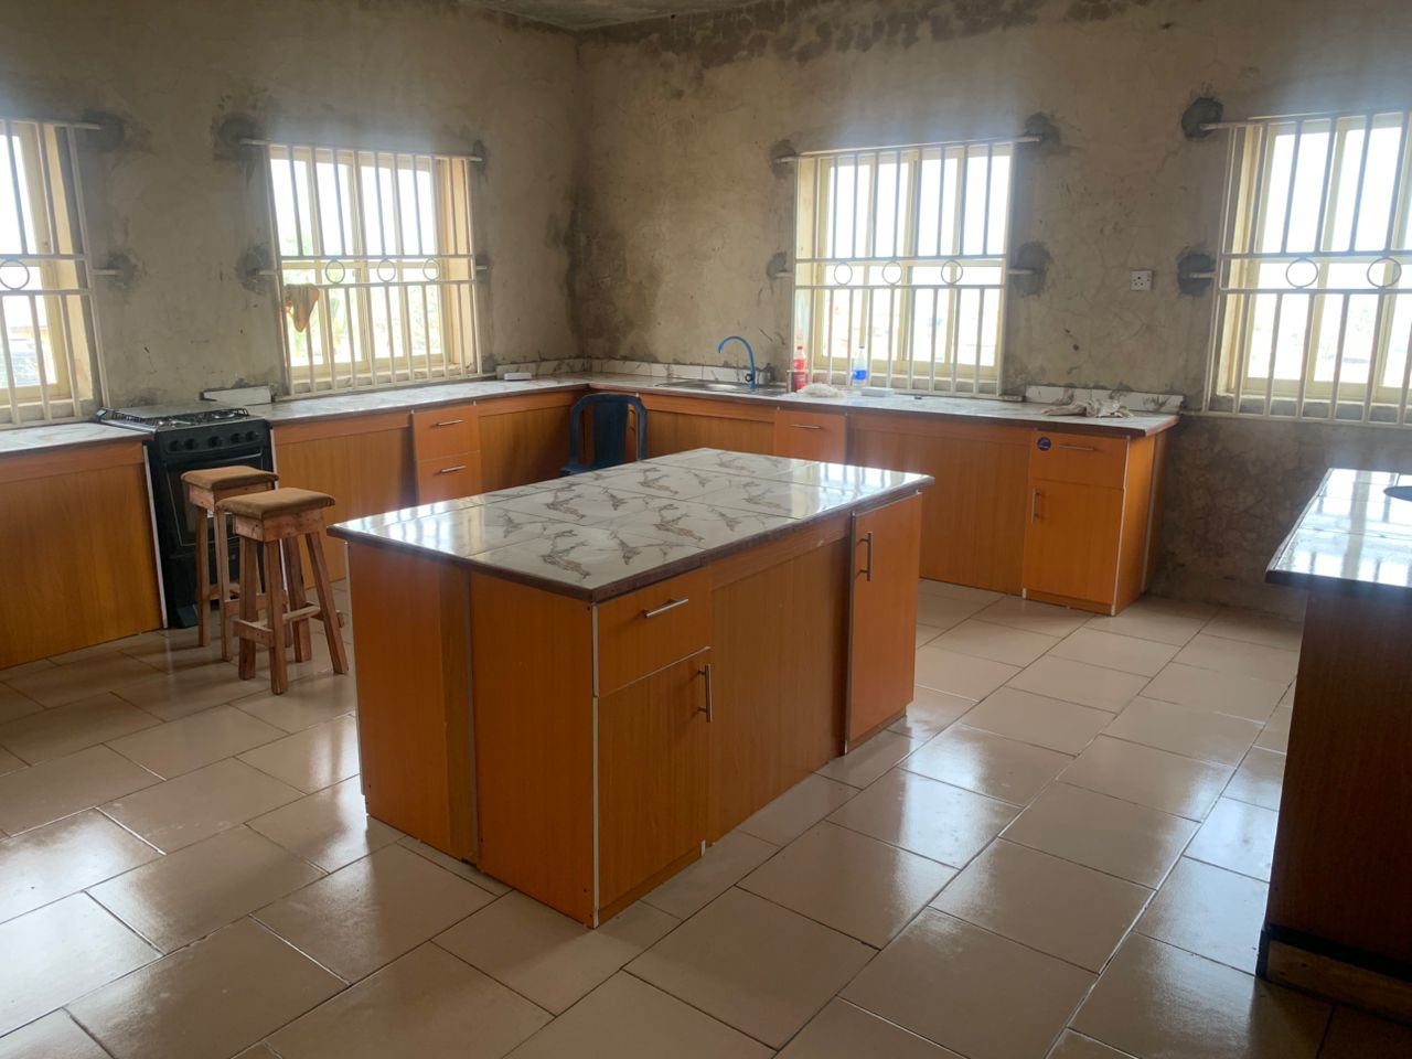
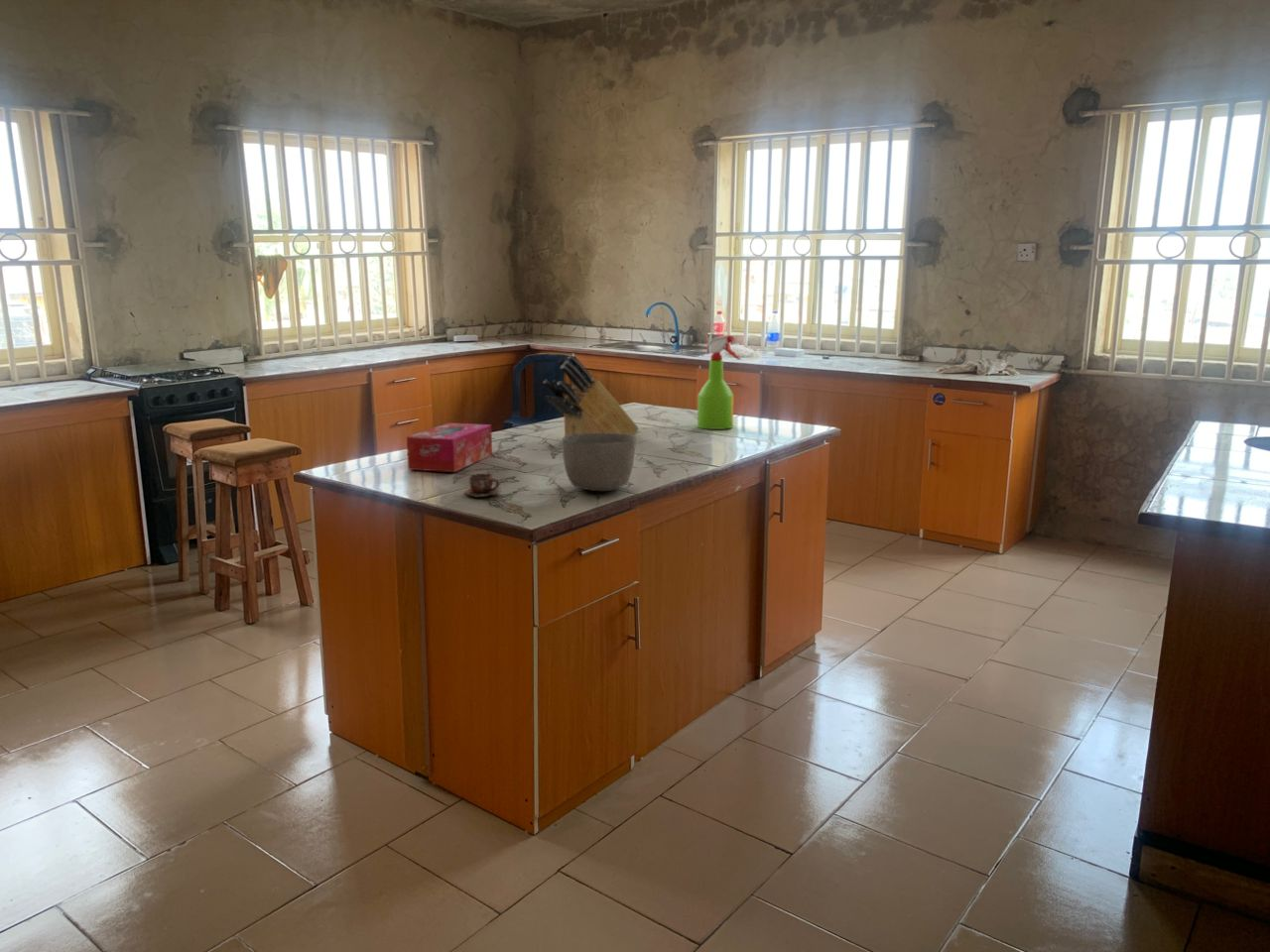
+ knife block [543,354,640,436]
+ cup [463,473,500,499]
+ bowl [561,433,637,492]
+ spray bottle [697,334,742,430]
+ tissue box [406,422,493,473]
